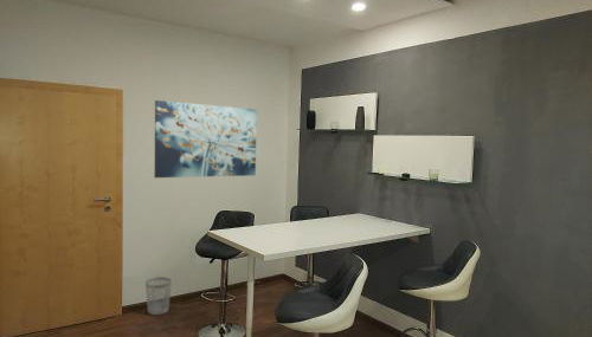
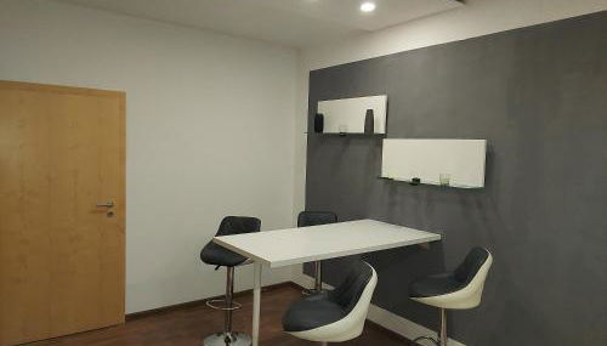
- wastebasket [144,276,173,316]
- wall art [154,99,258,179]
